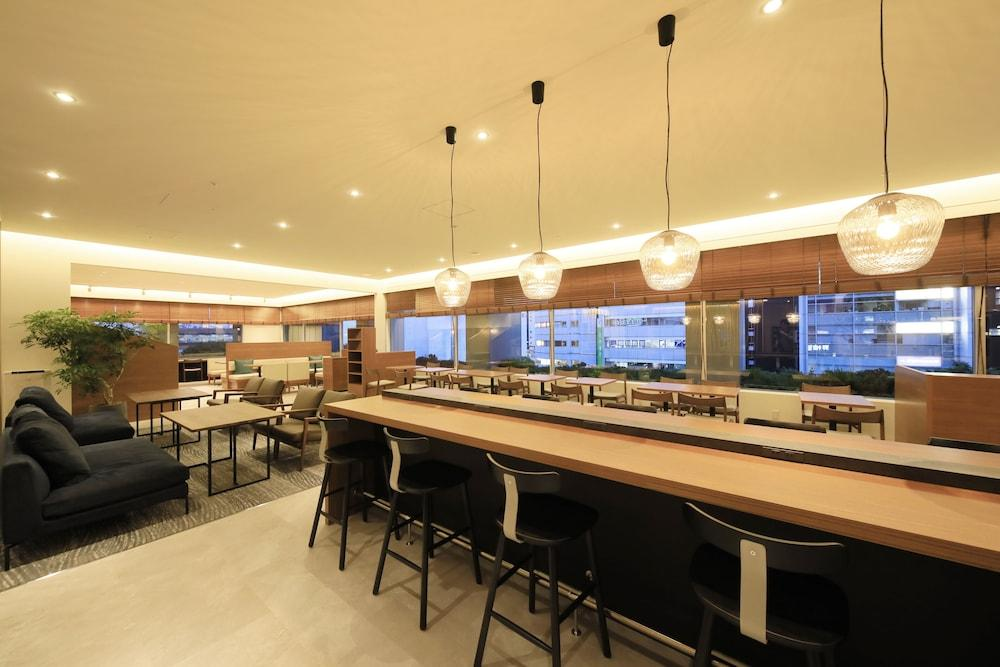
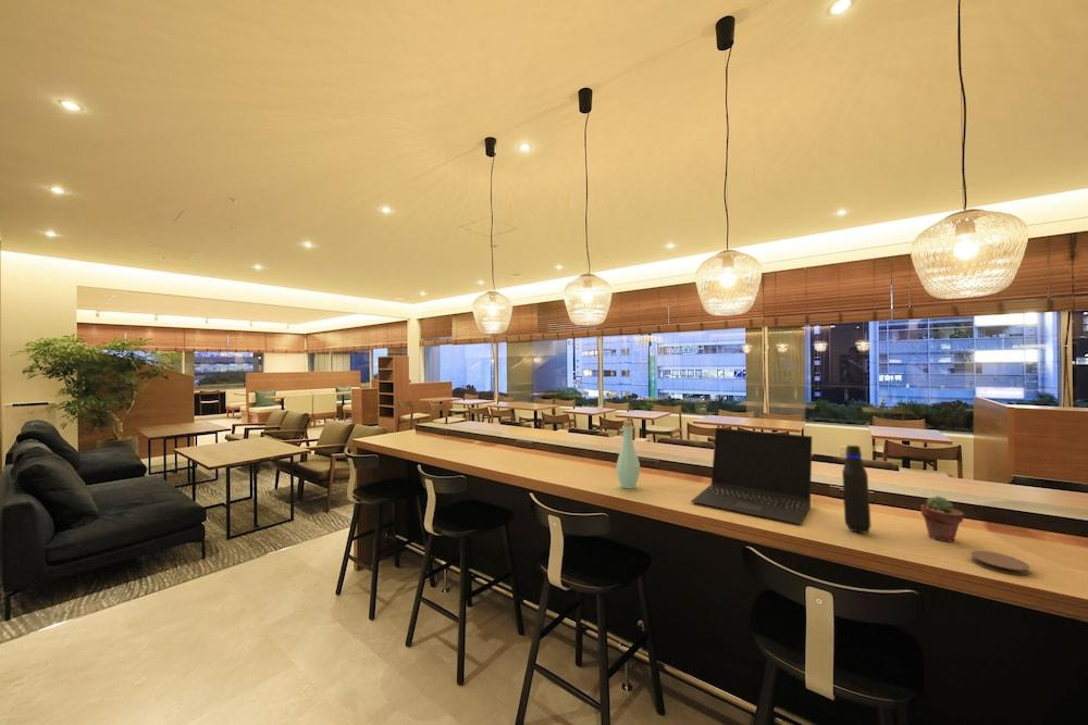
+ potted succulent [919,495,965,542]
+ laptop [690,427,813,525]
+ coaster [969,550,1031,576]
+ water bottle [841,445,871,535]
+ bottle [616,420,641,490]
